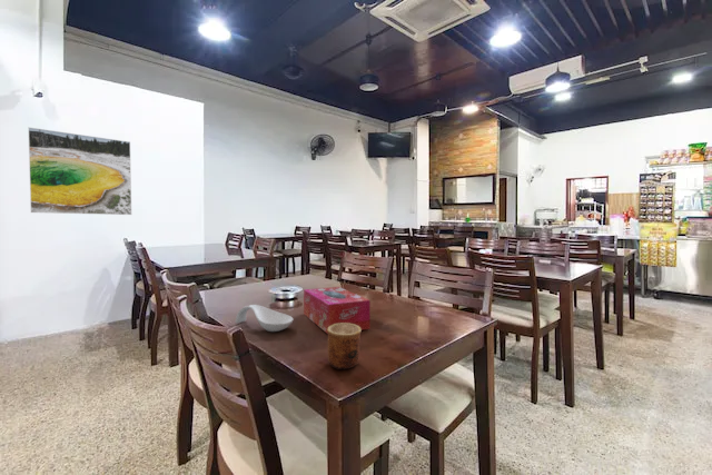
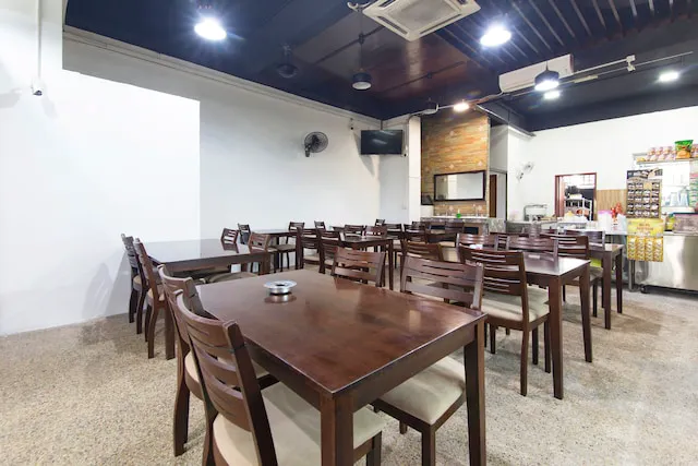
- spoon rest [235,304,295,333]
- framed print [27,126,132,216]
- cup [327,323,363,370]
- tissue box [303,286,372,335]
